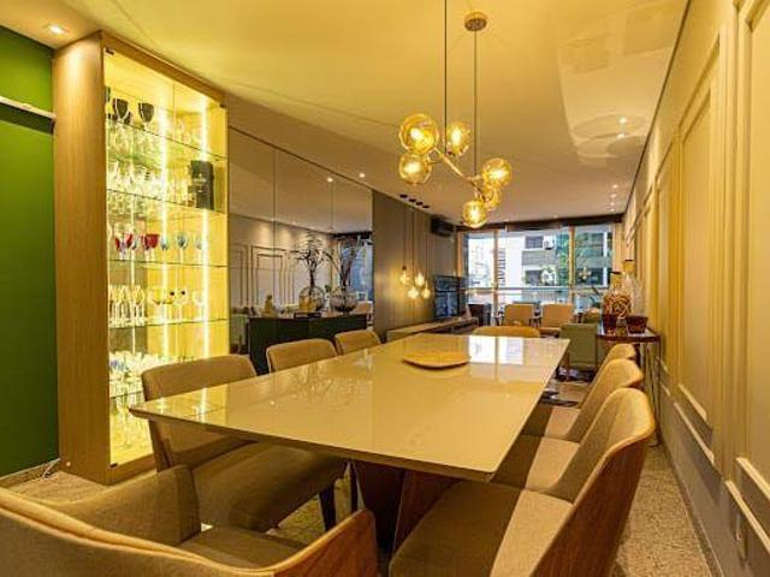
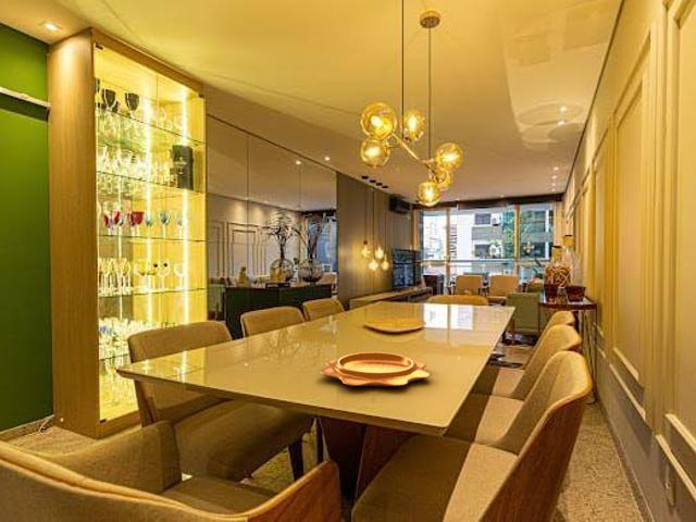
+ decorative bowl [319,351,432,388]
